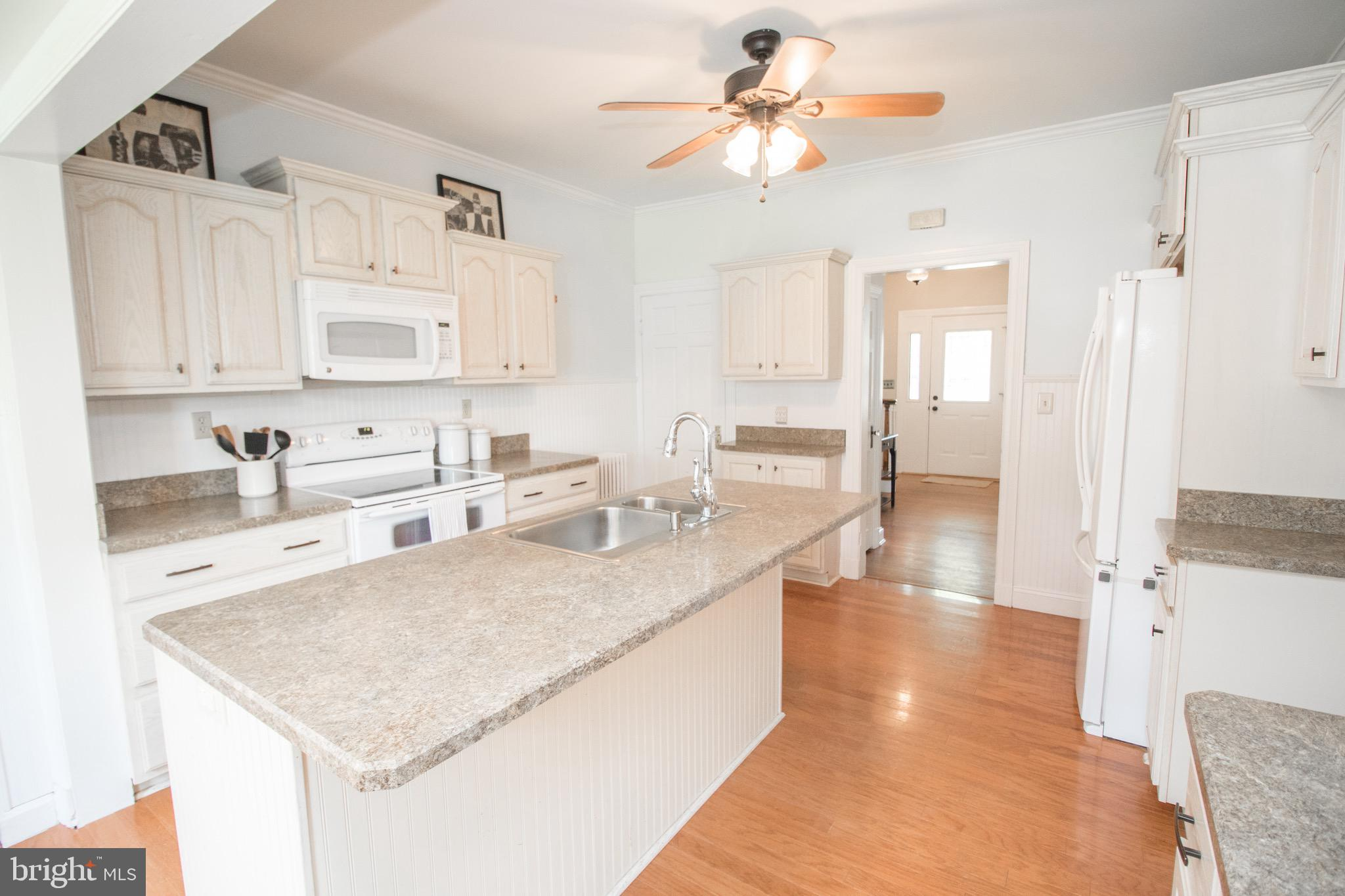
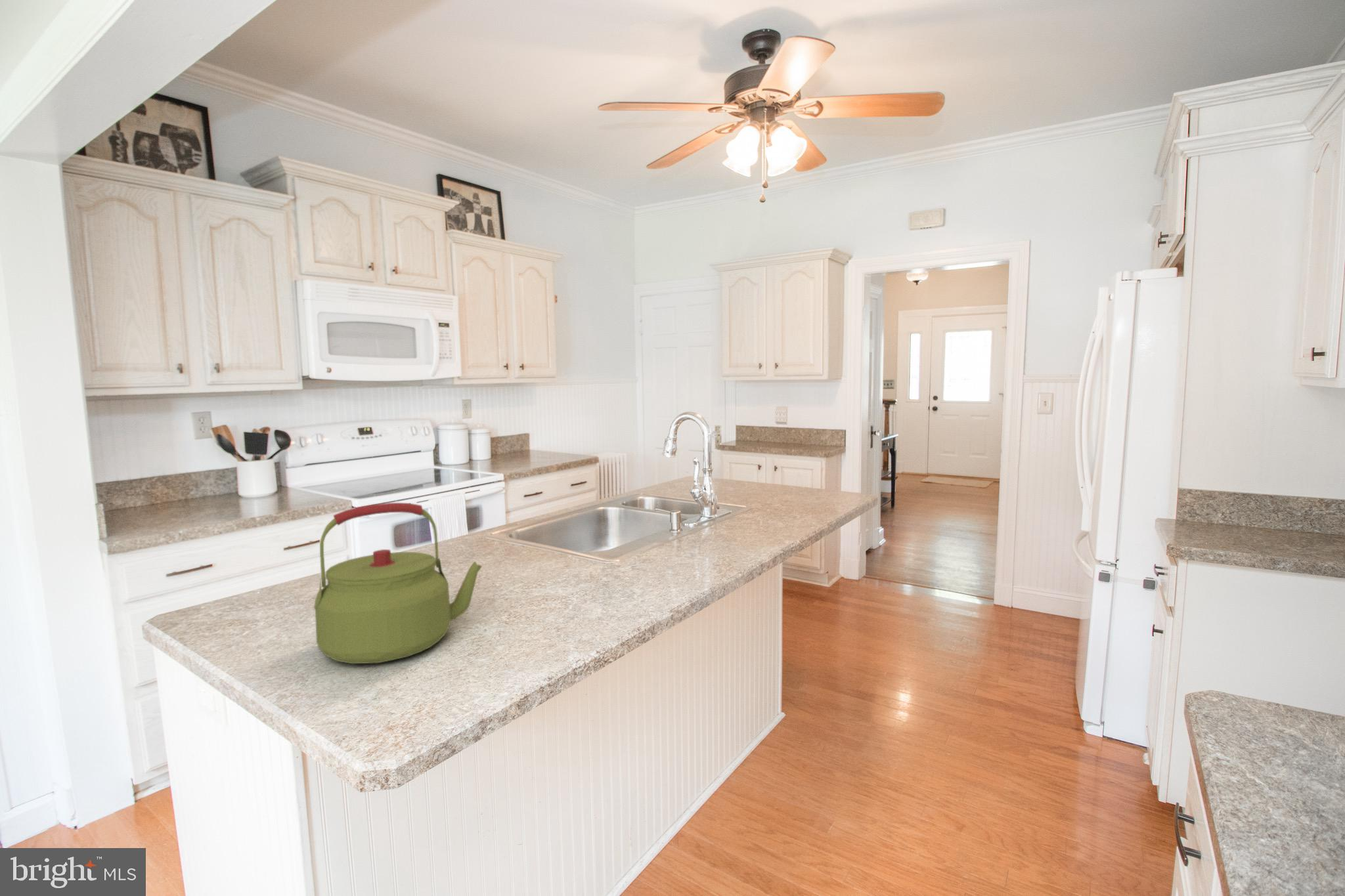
+ kettle [313,502,483,664]
